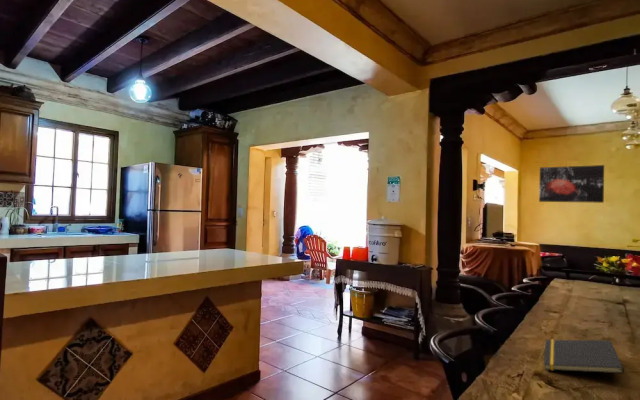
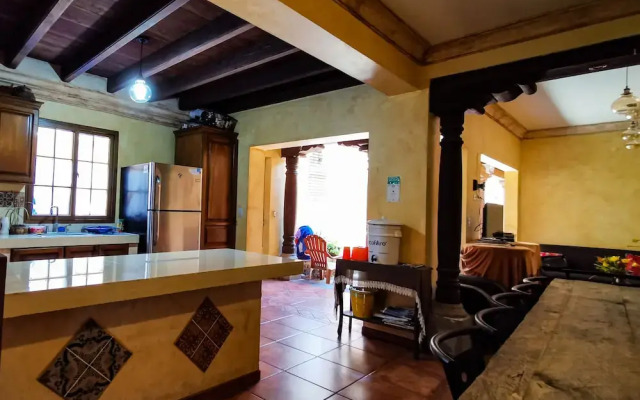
- wall art [538,164,605,204]
- notepad [543,338,625,374]
